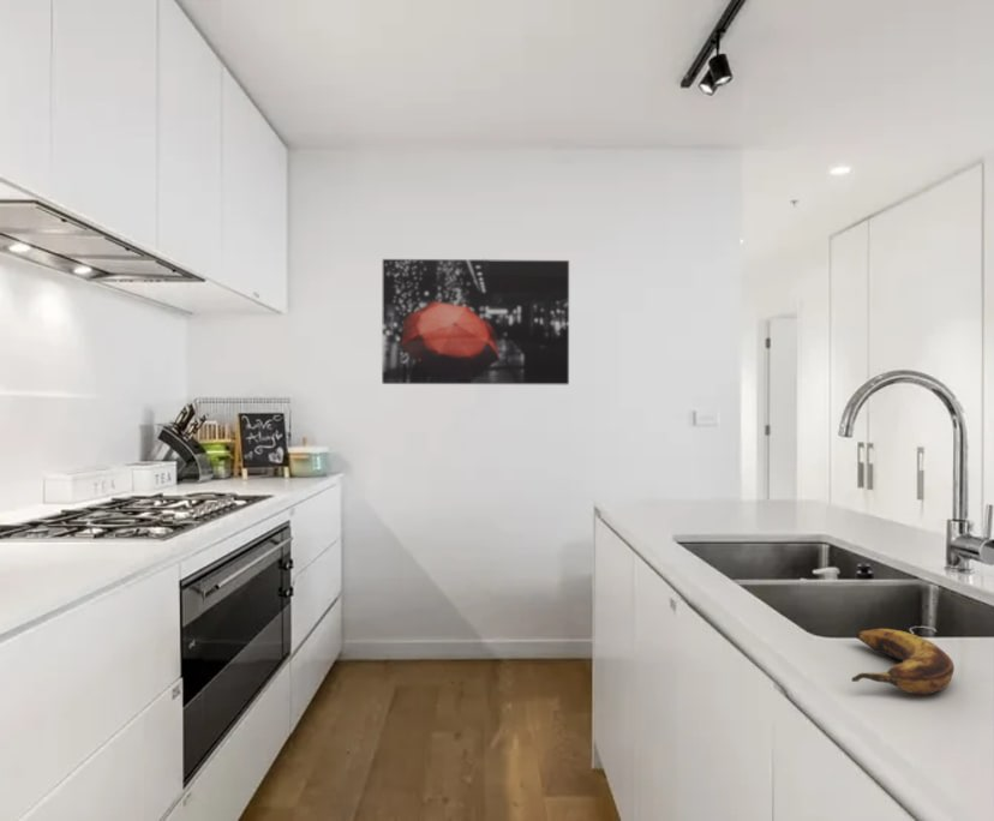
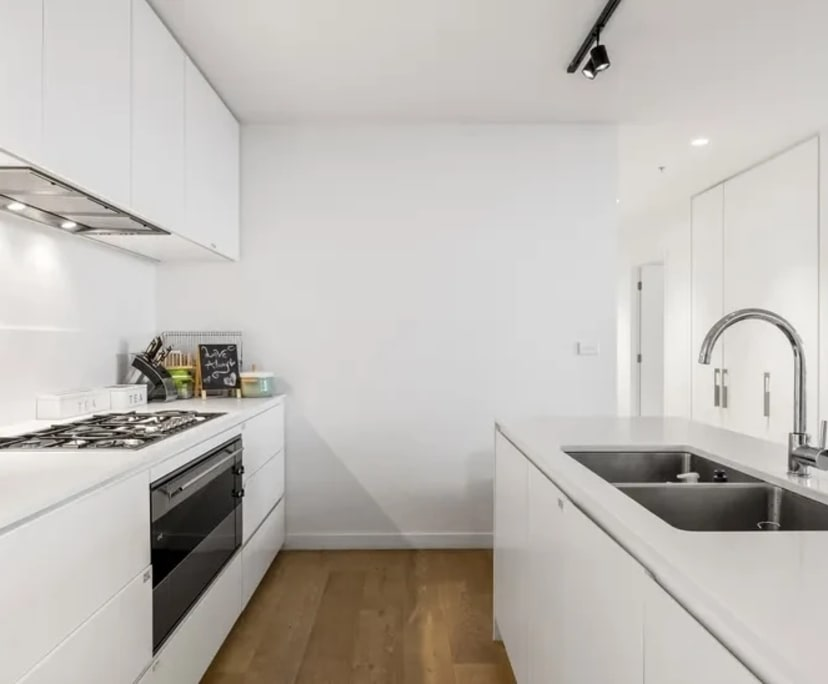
- banana [850,628,956,695]
- wall art [381,258,570,385]
